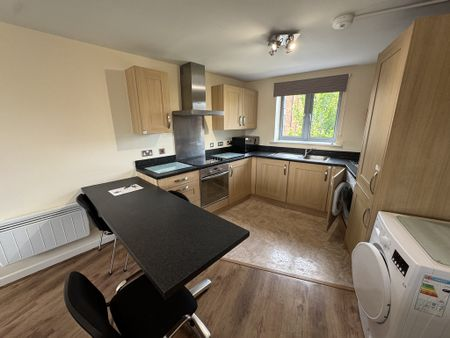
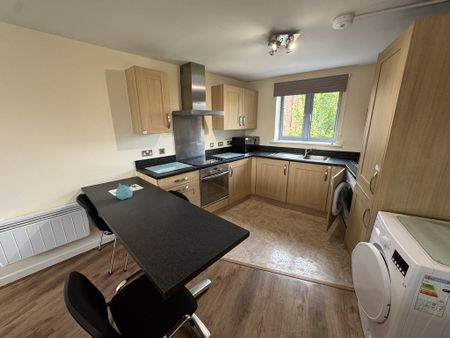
+ teapot [115,182,134,201]
